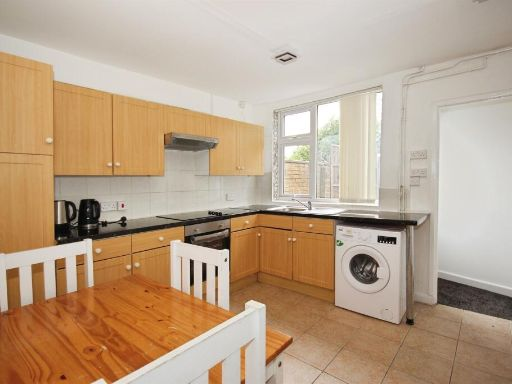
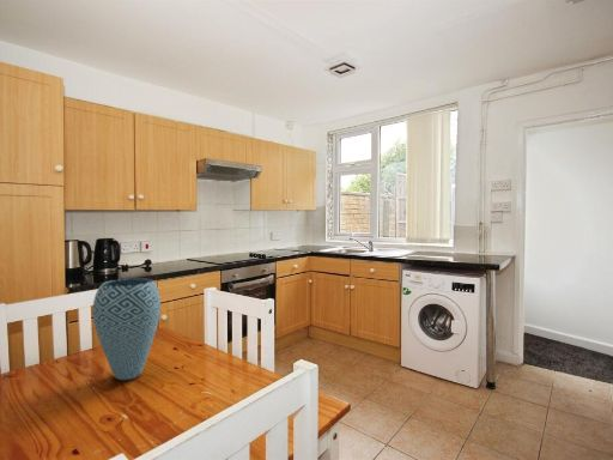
+ vase [91,277,162,381]
